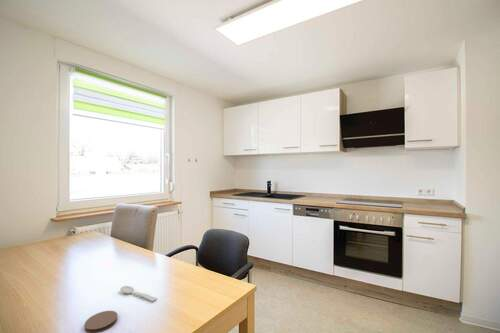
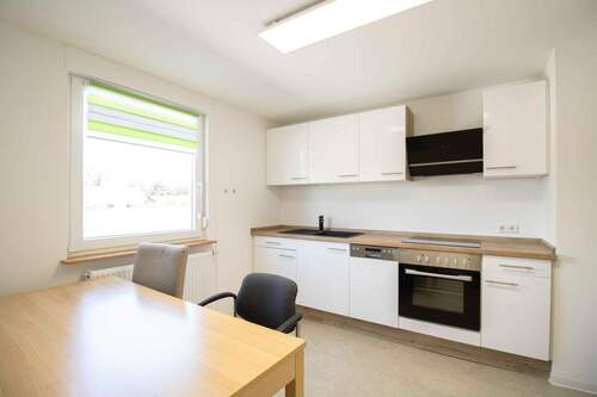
- spoon [119,285,158,303]
- coaster [83,310,118,333]
